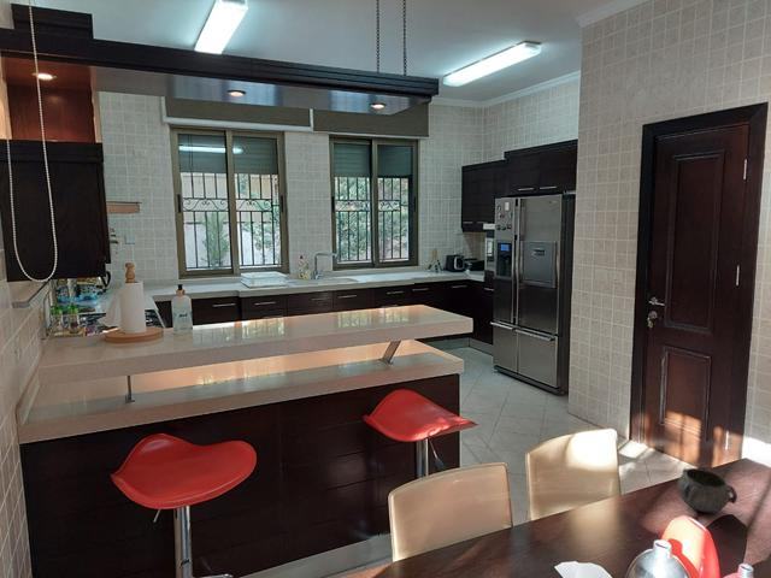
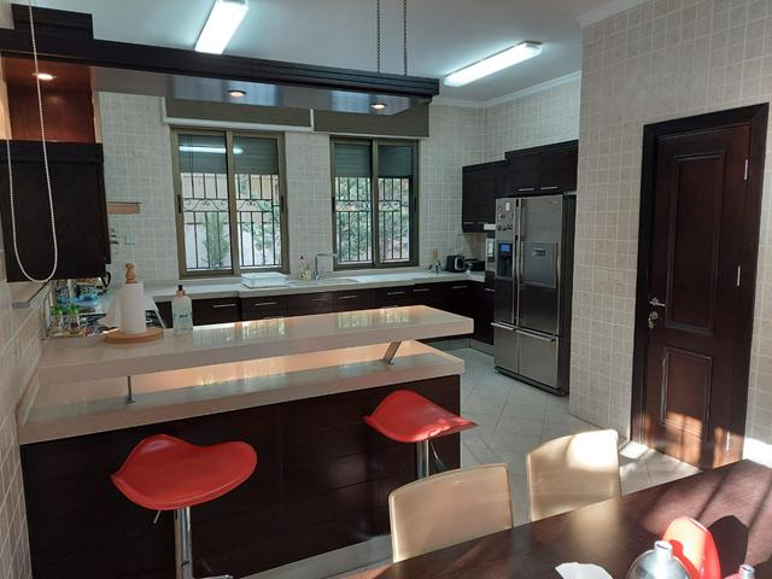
- decorative bowl [676,467,738,513]
